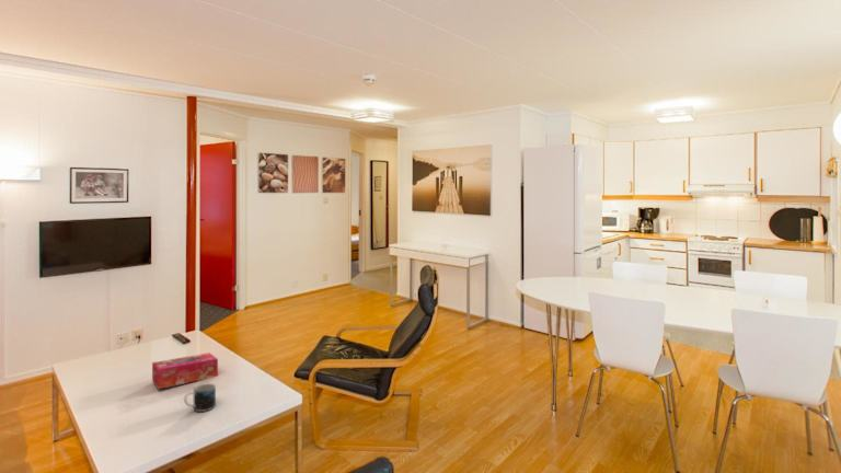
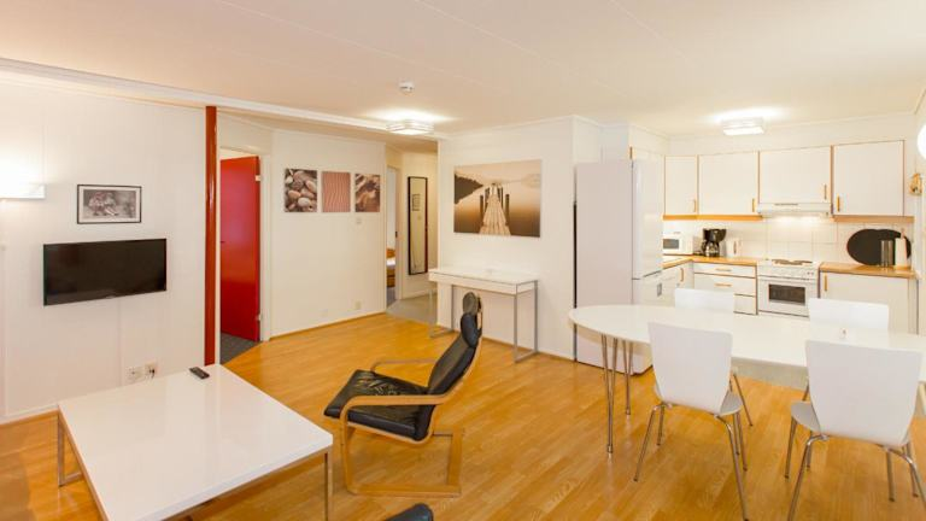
- mug [183,382,217,413]
- tissue box [151,351,219,390]
